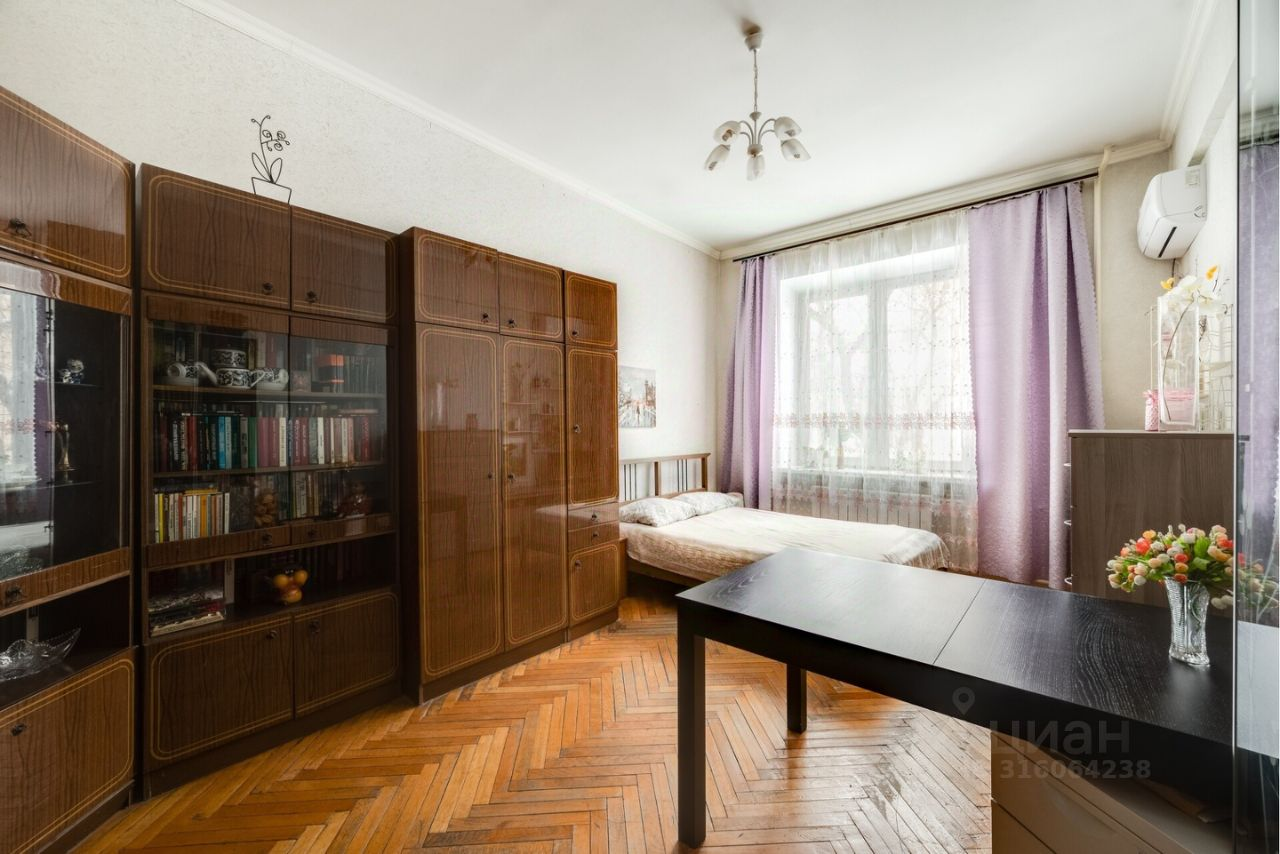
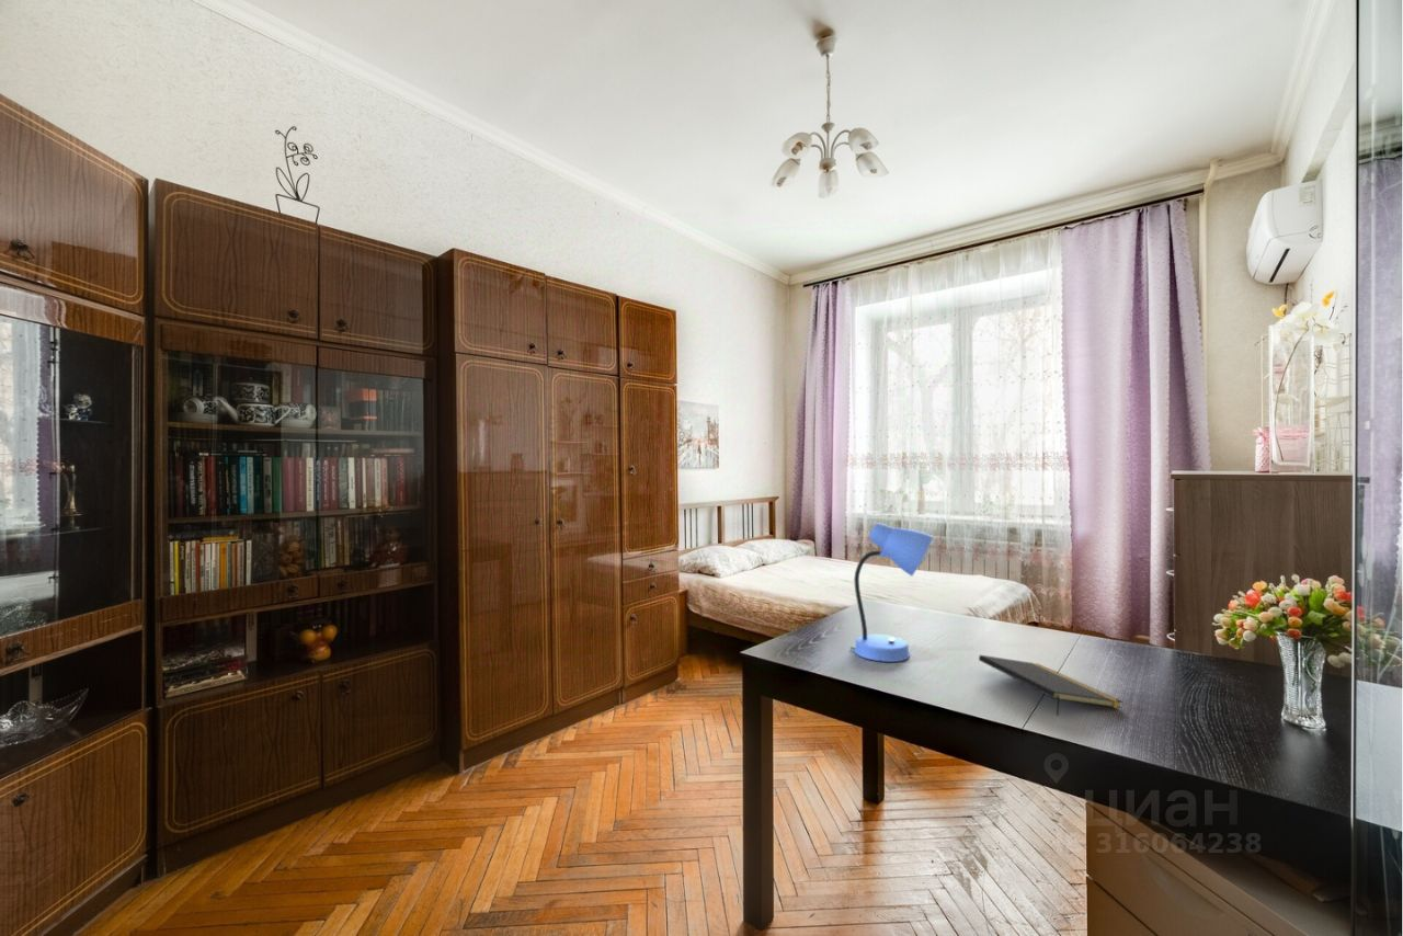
+ notepad [978,654,1123,717]
+ desk lamp [849,523,934,663]
